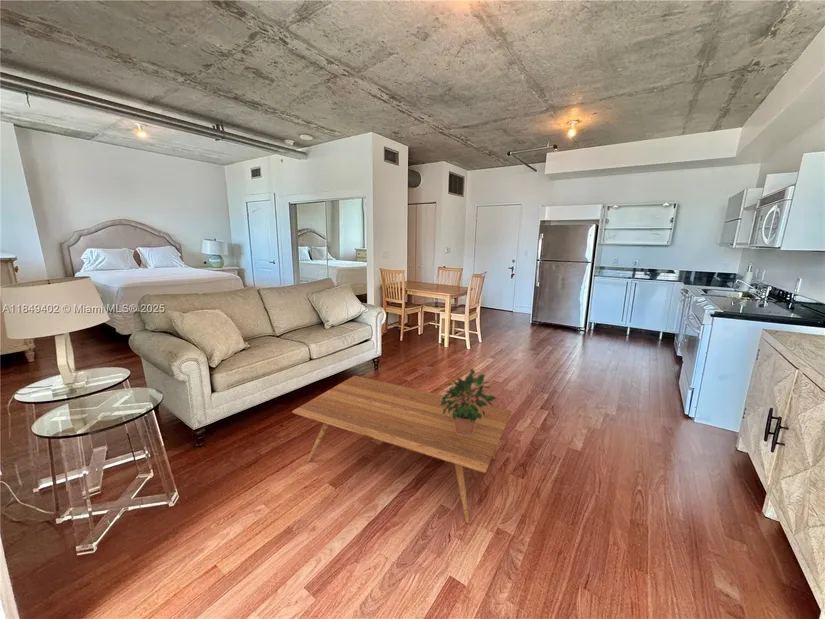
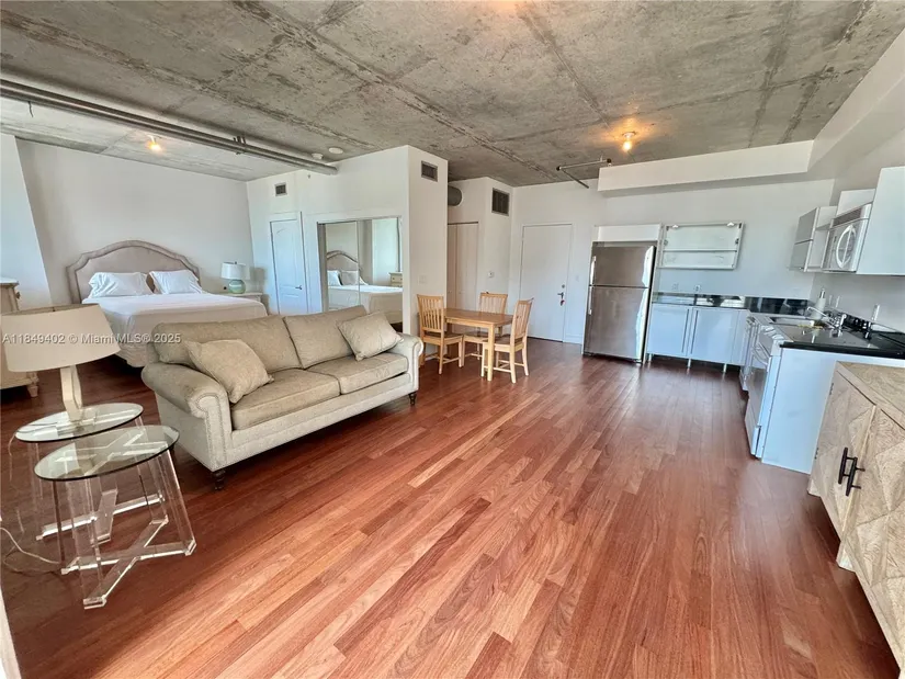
- coffee table [291,375,512,524]
- potted plant [431,368,498,436]
